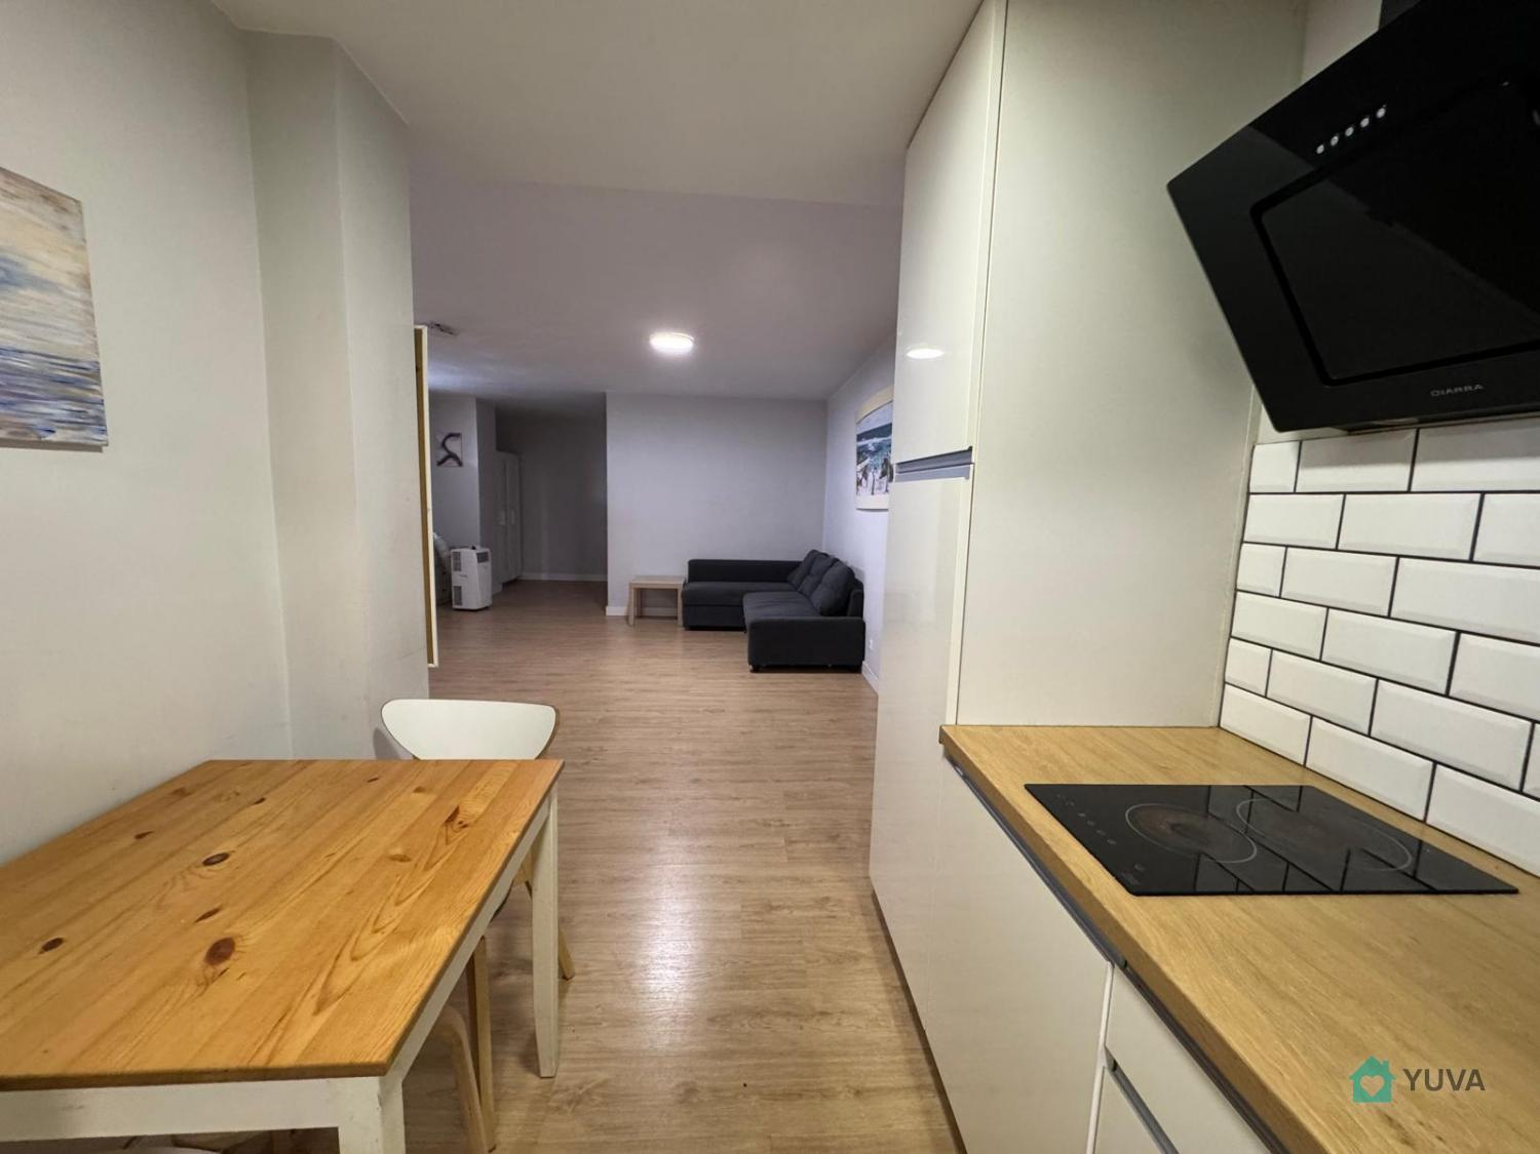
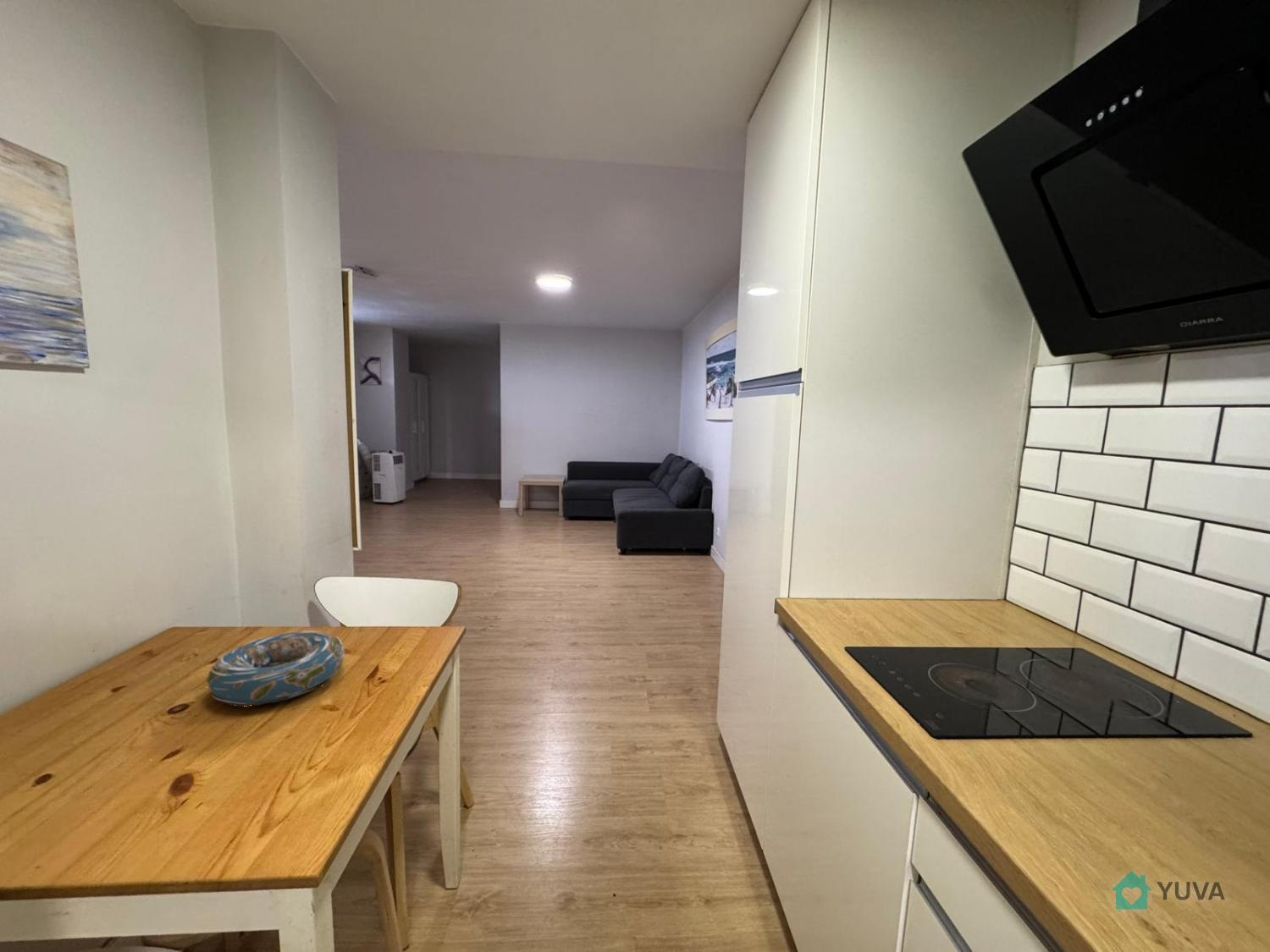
+ decorative bowl [205,630,345,707]
